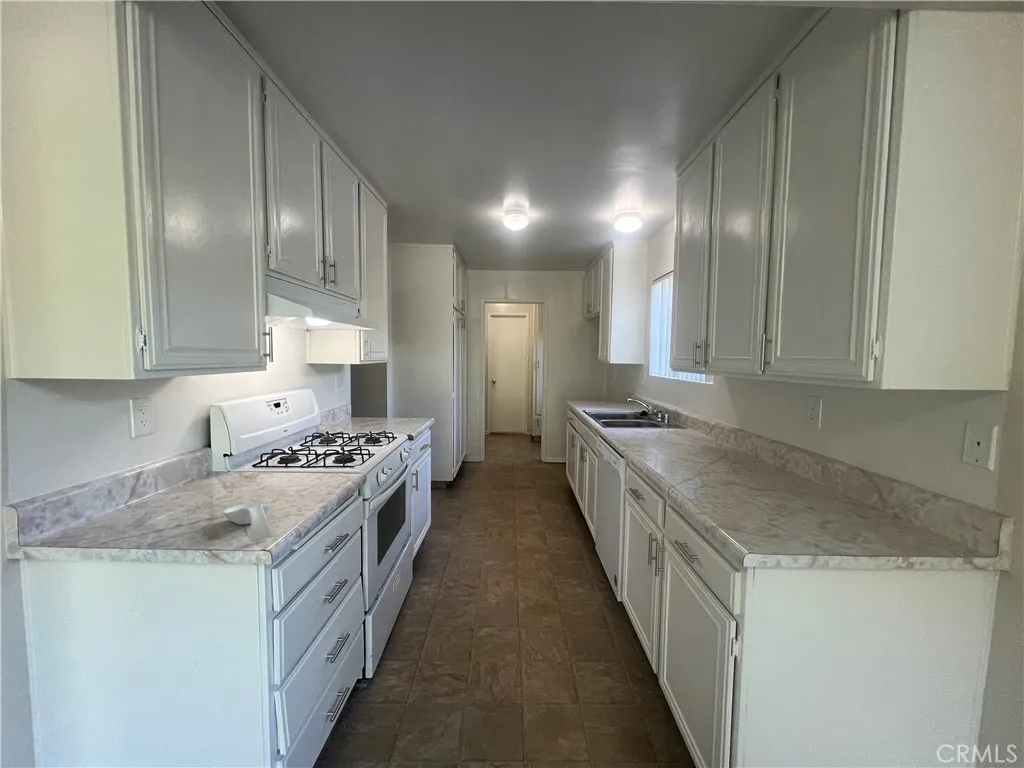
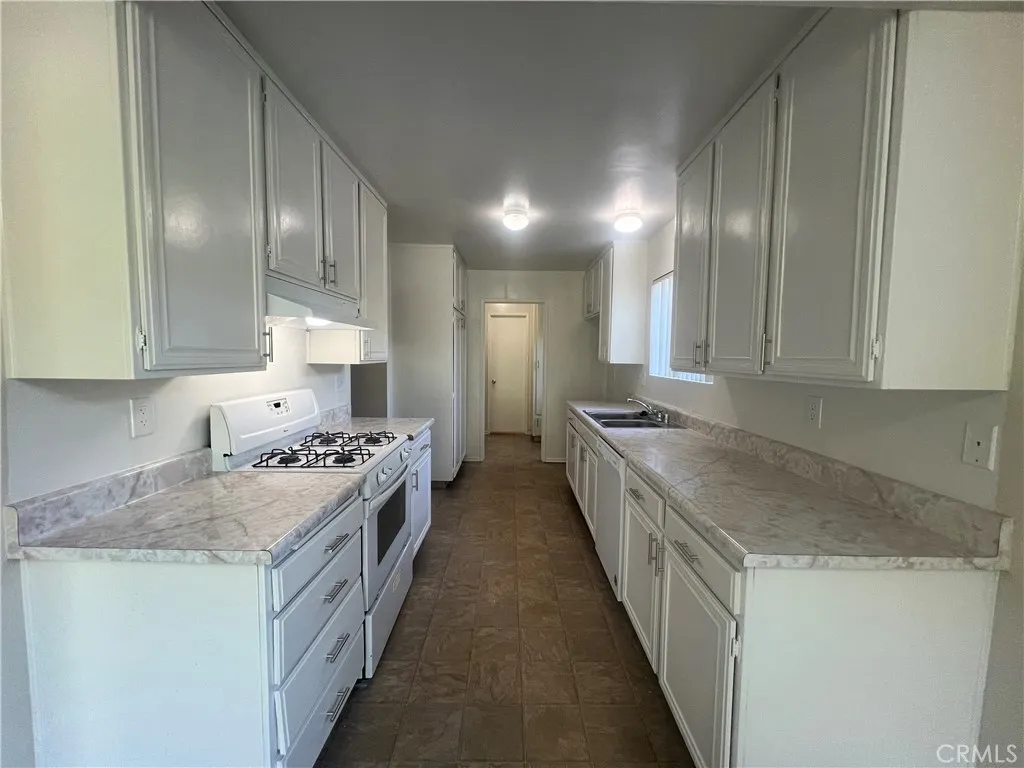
- spoon rest [222,501,272,542]
